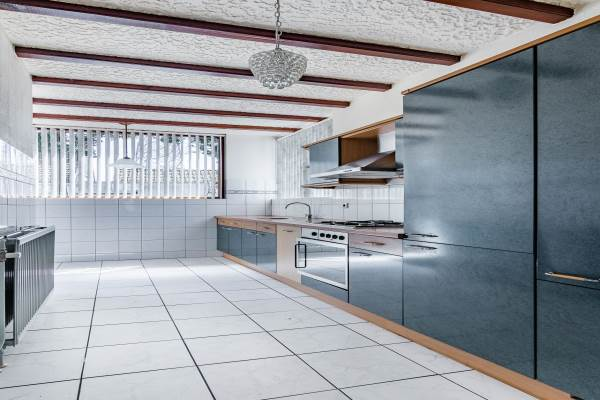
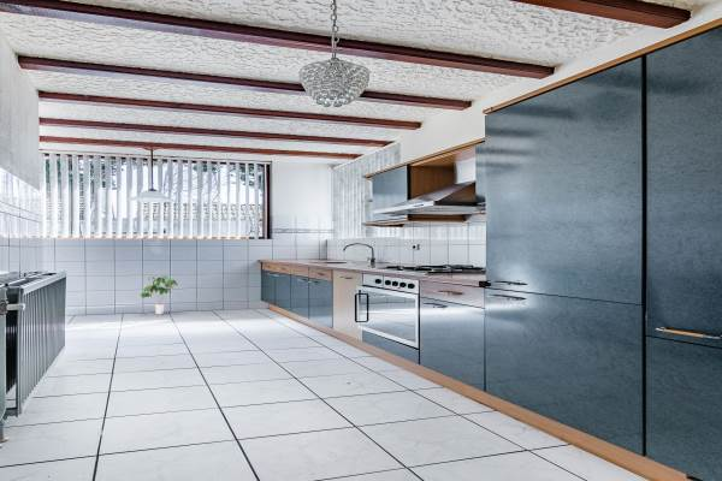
+ potted plant [140,275,178,315]
